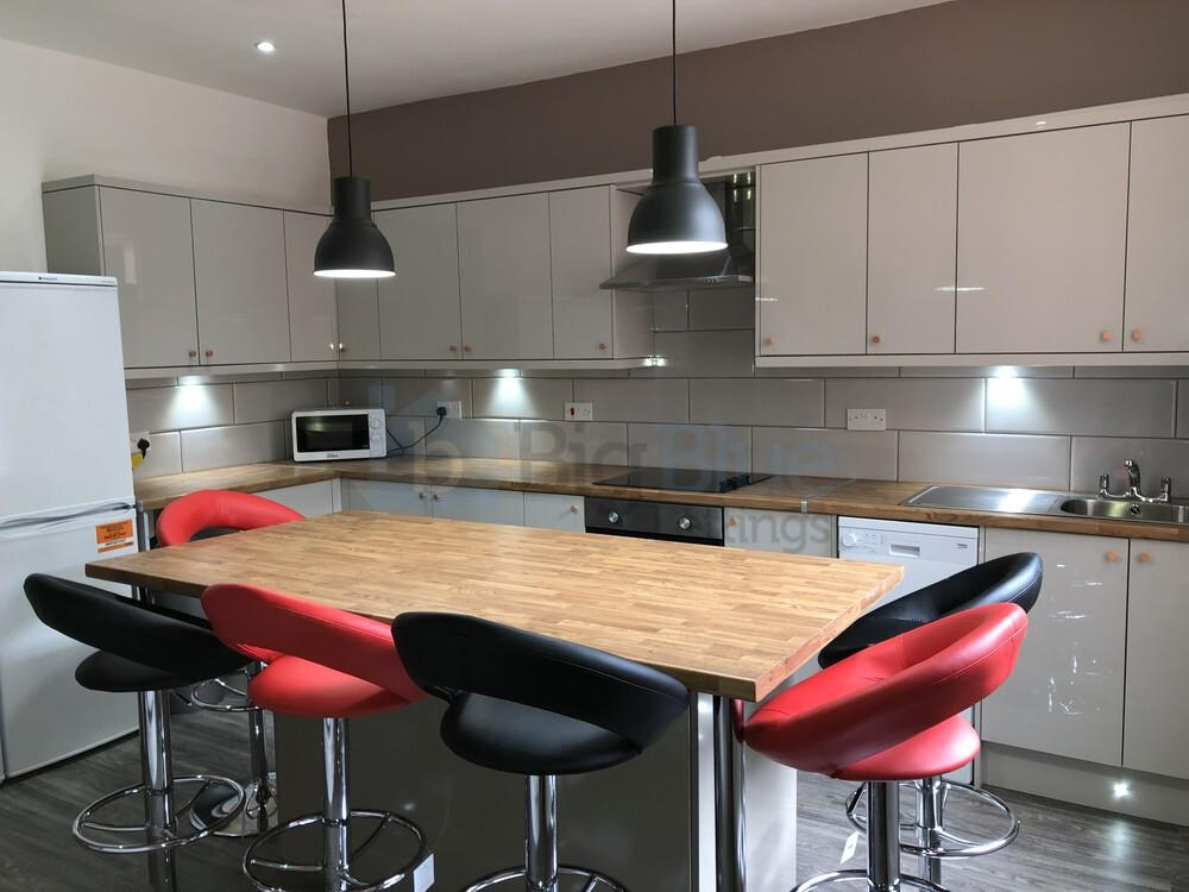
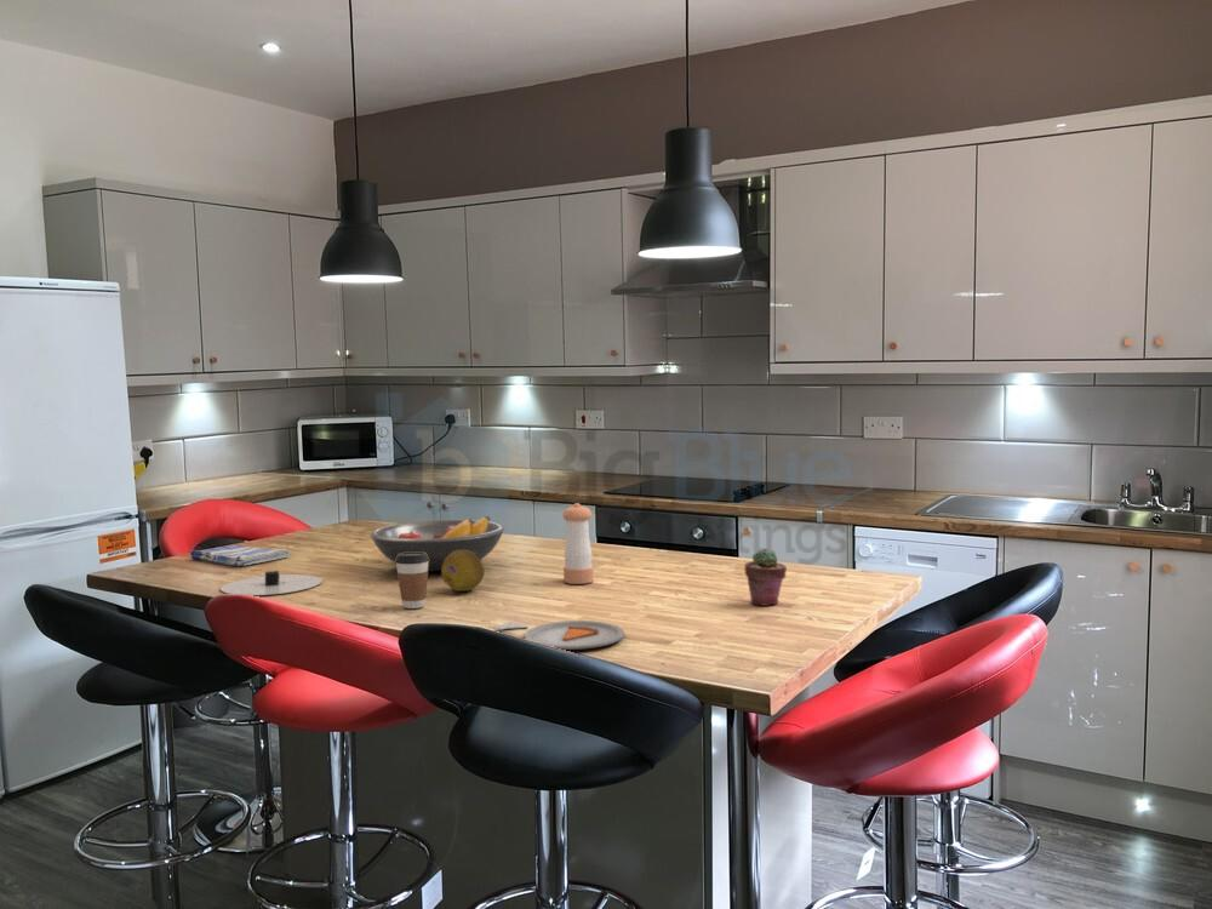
+ fruit bowl [368,515,505,572]
+ potted succulent [744,547,788,607]
+ dish towel [189,544,291,567]
+ dinner plate [492,619,625,651]
+ plate [219,570,324,596]
+ coffee cup [395,553,429,610]
+ pepper shaker [561,502,595,585]
+ fruit [440,549,485,593]
